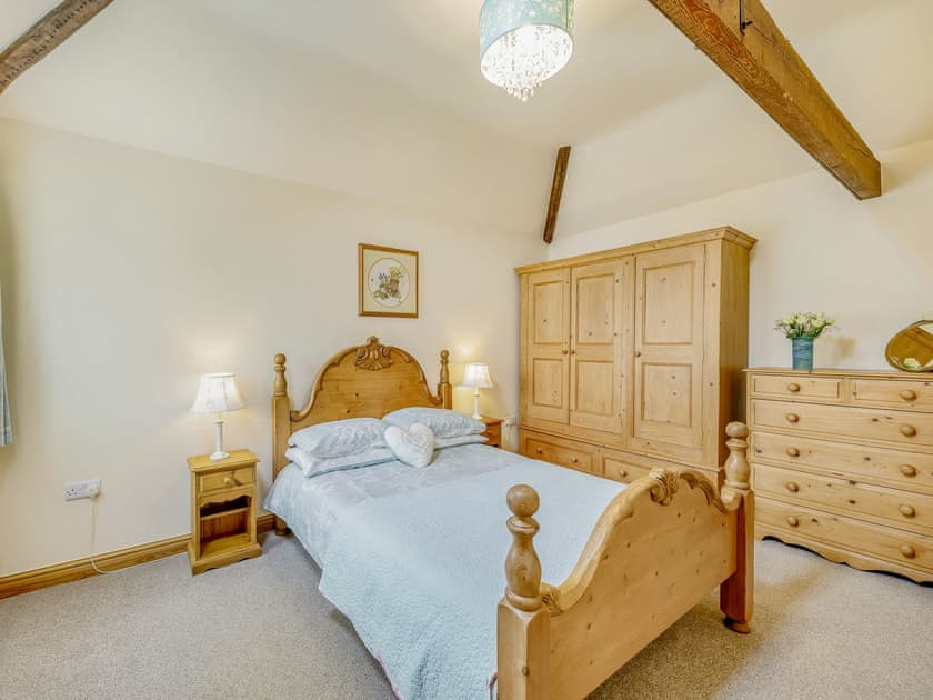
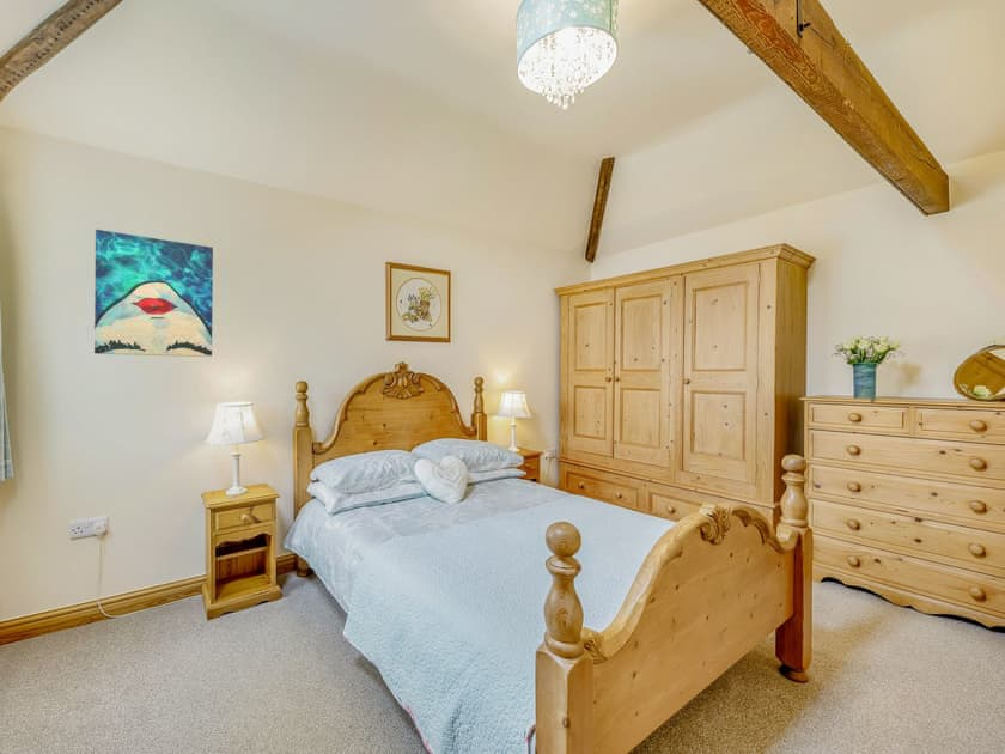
+ wall art [93,229,214,358]
